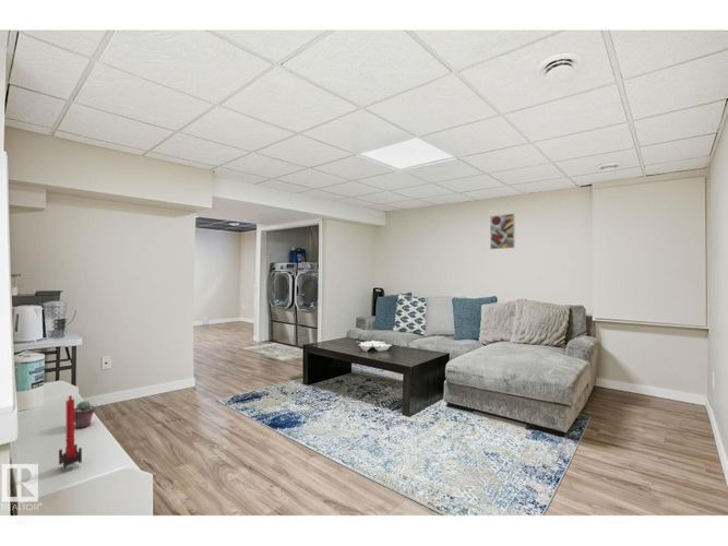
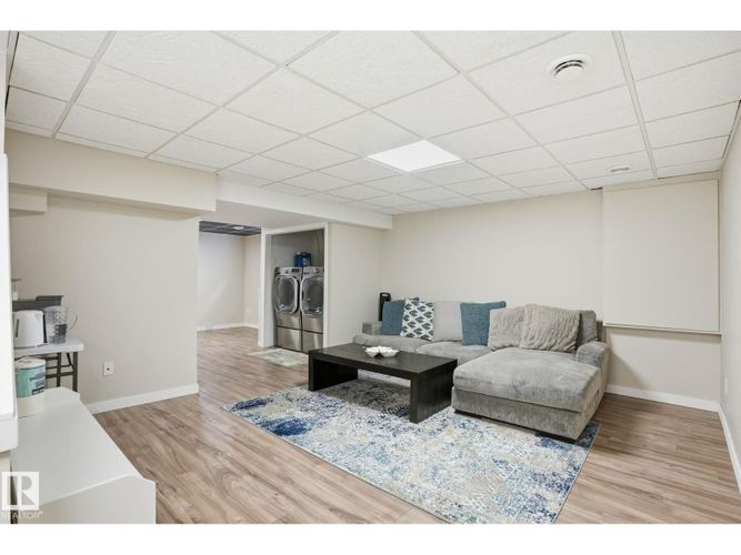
- potted succulent [74,400,96,429]
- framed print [489,213,516,250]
- candle [58,394,83,470]
